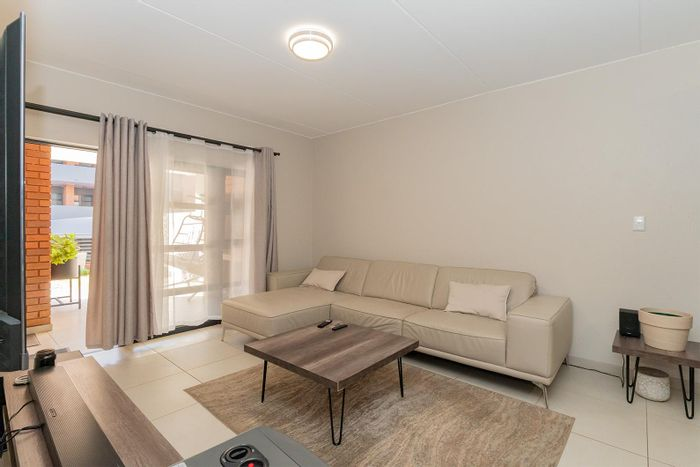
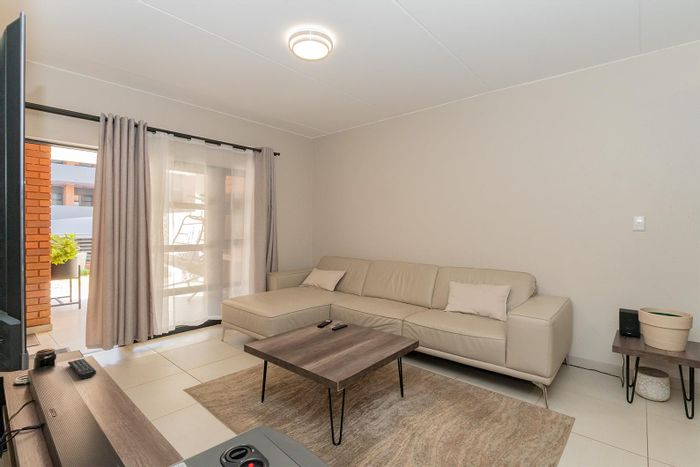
+ remote control [67,358,97,380]
